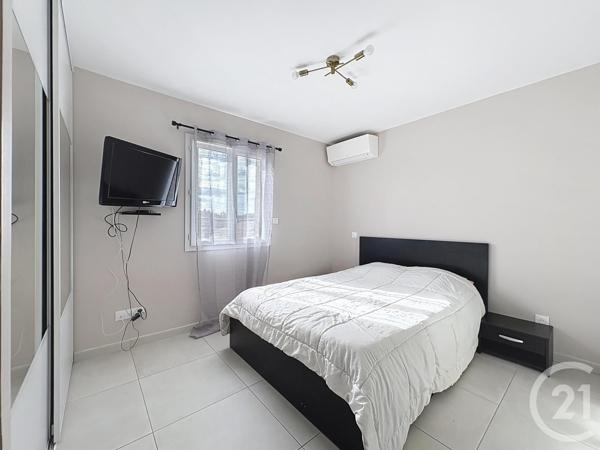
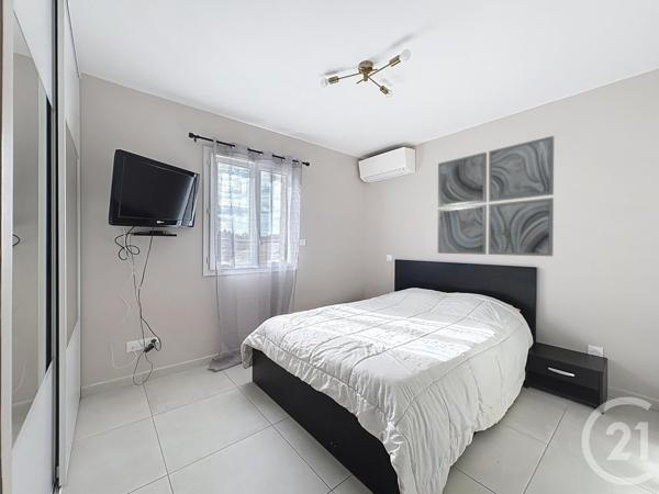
+ wall art [437,135,555,257]
